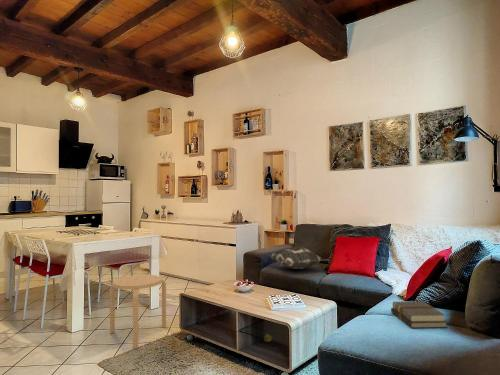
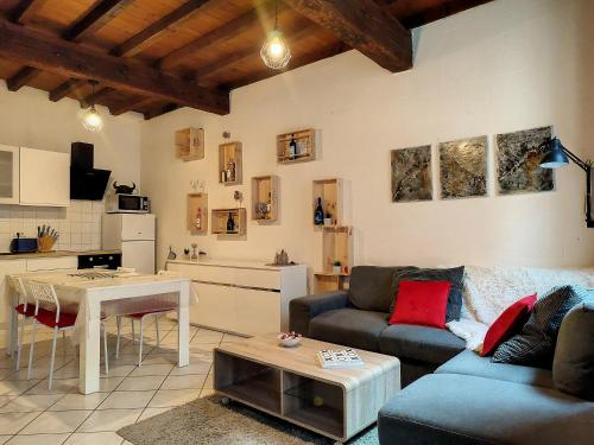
- stool [109,274,167,349]
- book [390,300,448,329]
- decorative pillow [267,246,332,270]
